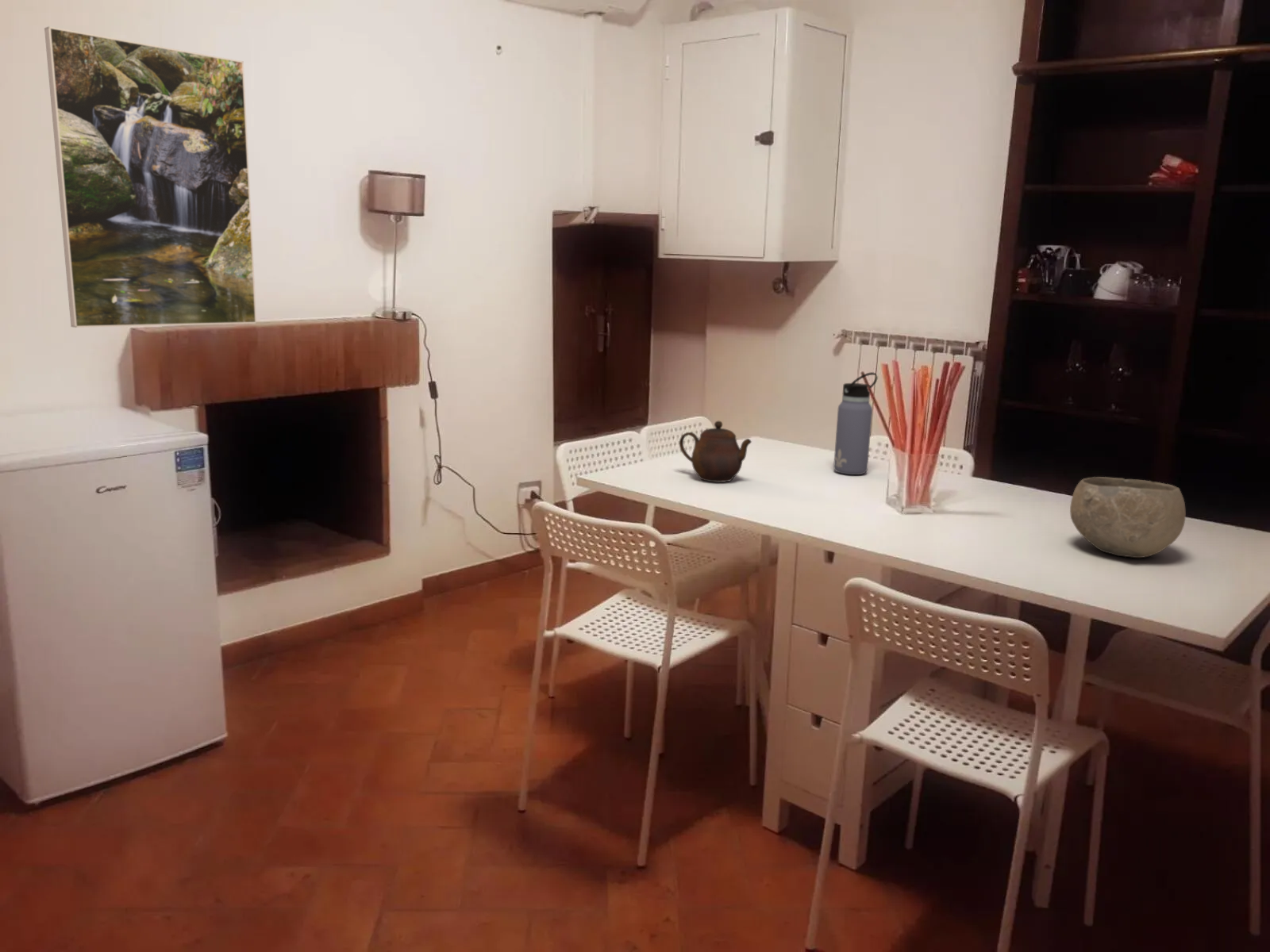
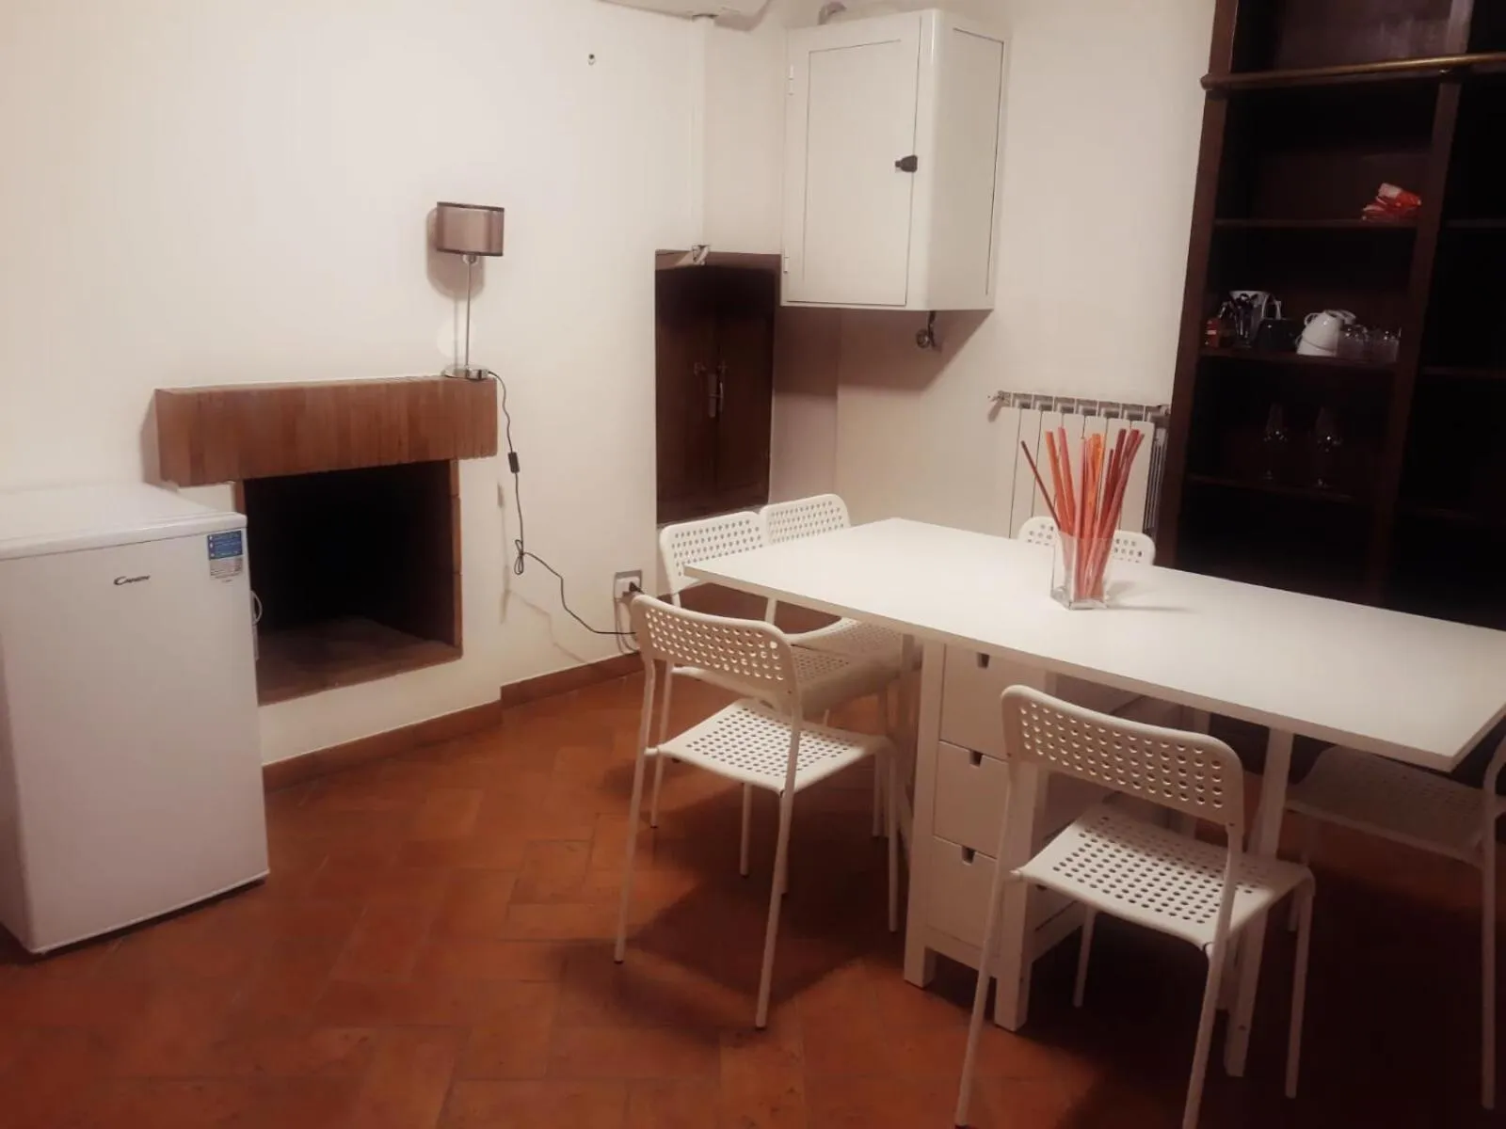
- water bottle [833,371,879,475]
- bowl [1069,476,1187,559]
- teapot [679,420,752,483]
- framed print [44,25,257,328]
